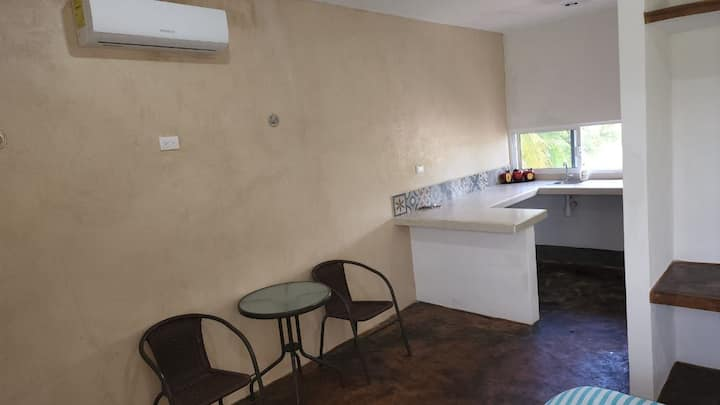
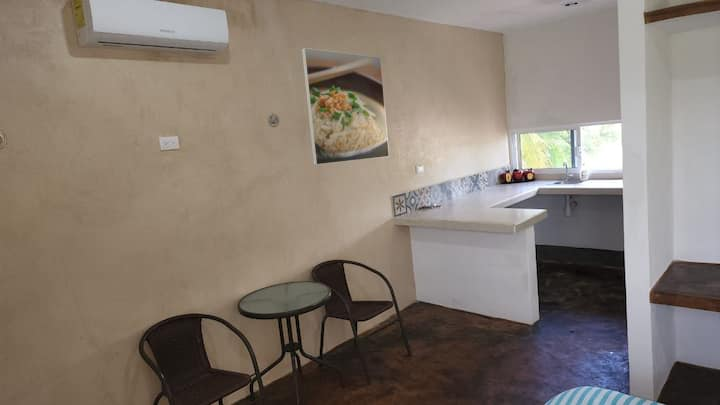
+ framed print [300,47,390,166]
